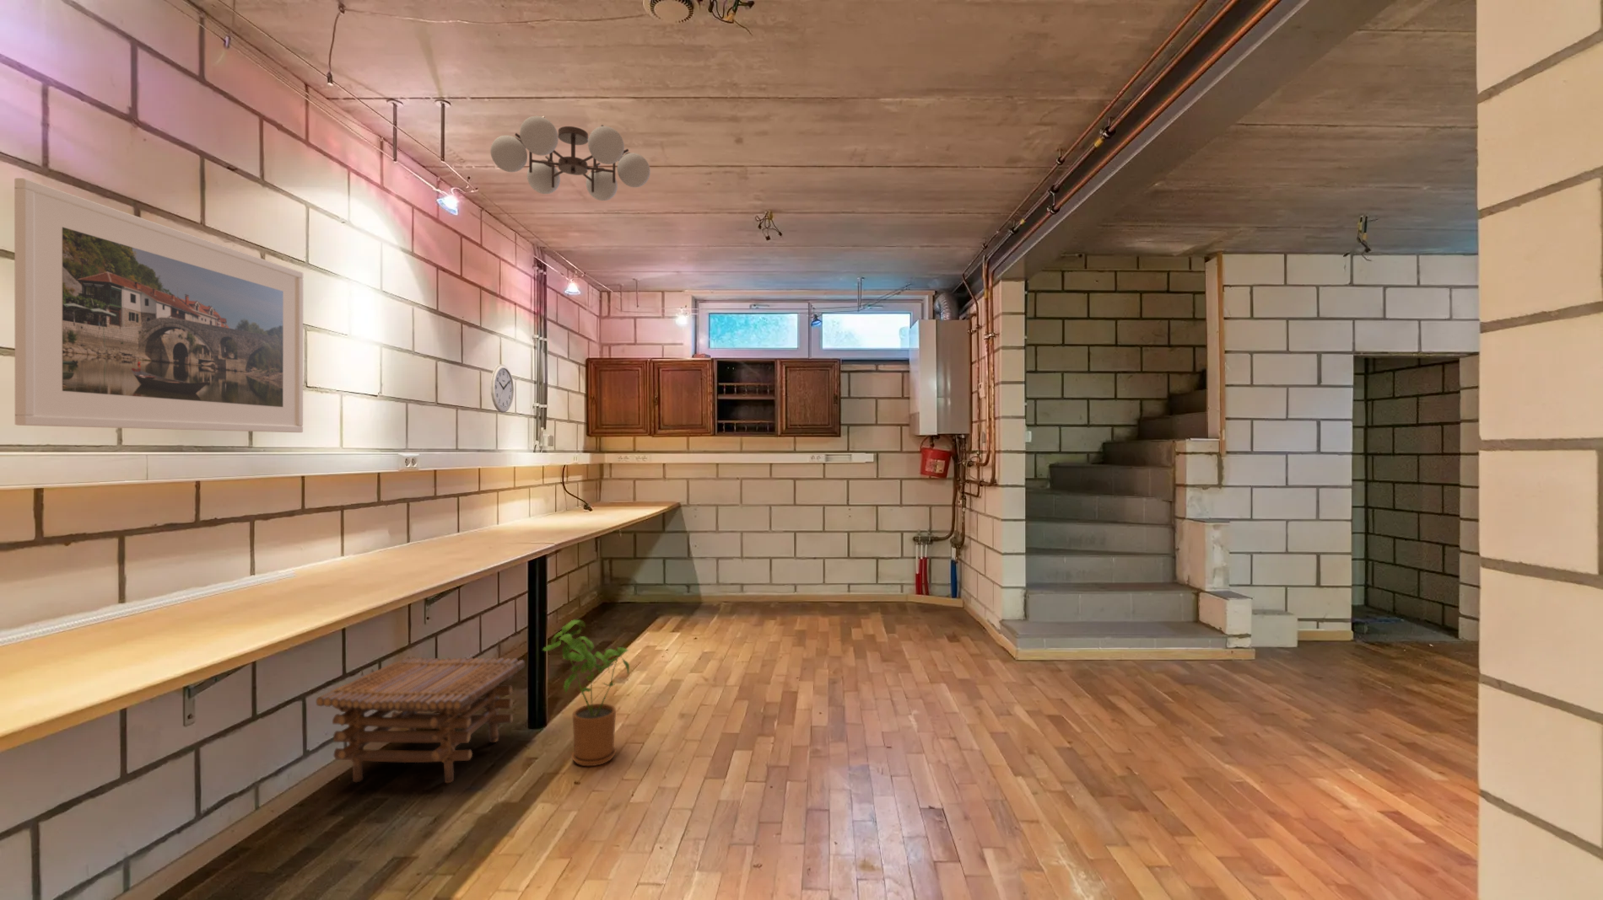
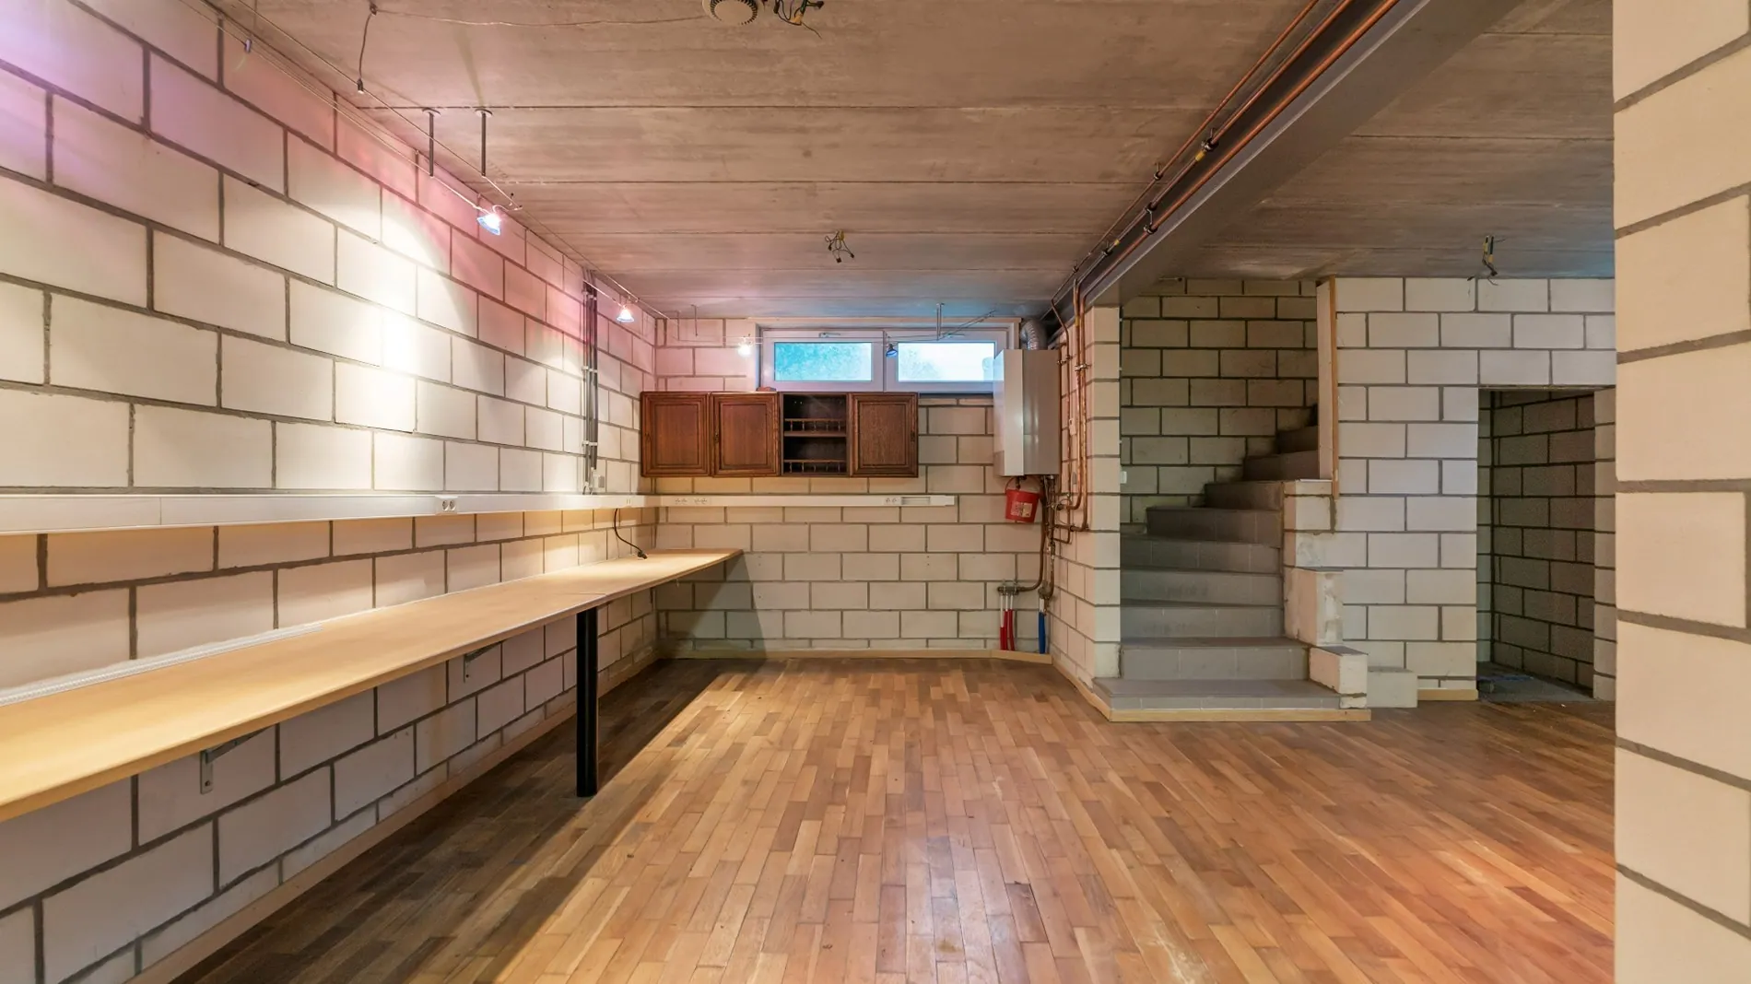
- wall clock [489,363,514,414]
- house plant [542,619,630,767]
- light fixture [489,116,652,201]
- stool [316,656,525,783]
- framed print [13,177,304,433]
